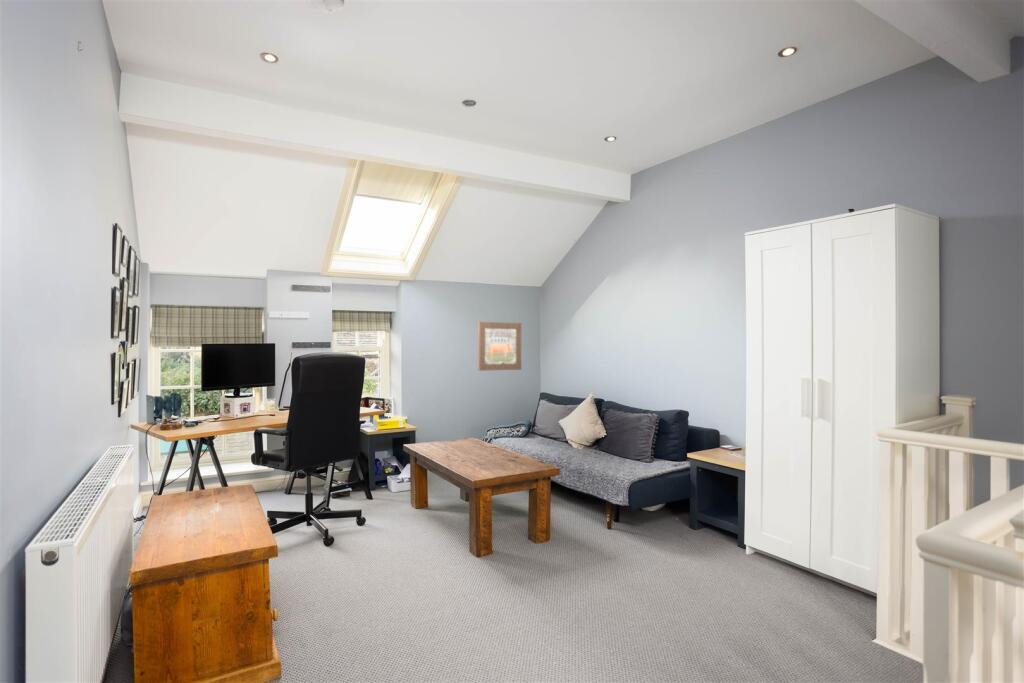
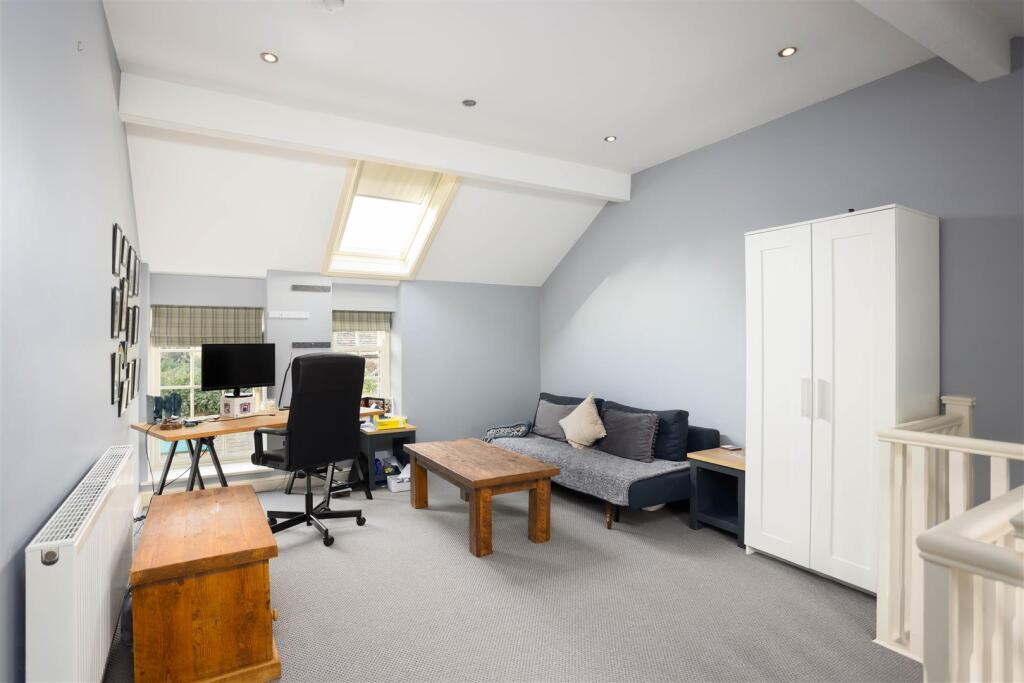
- wall art [477,321,522,372]
